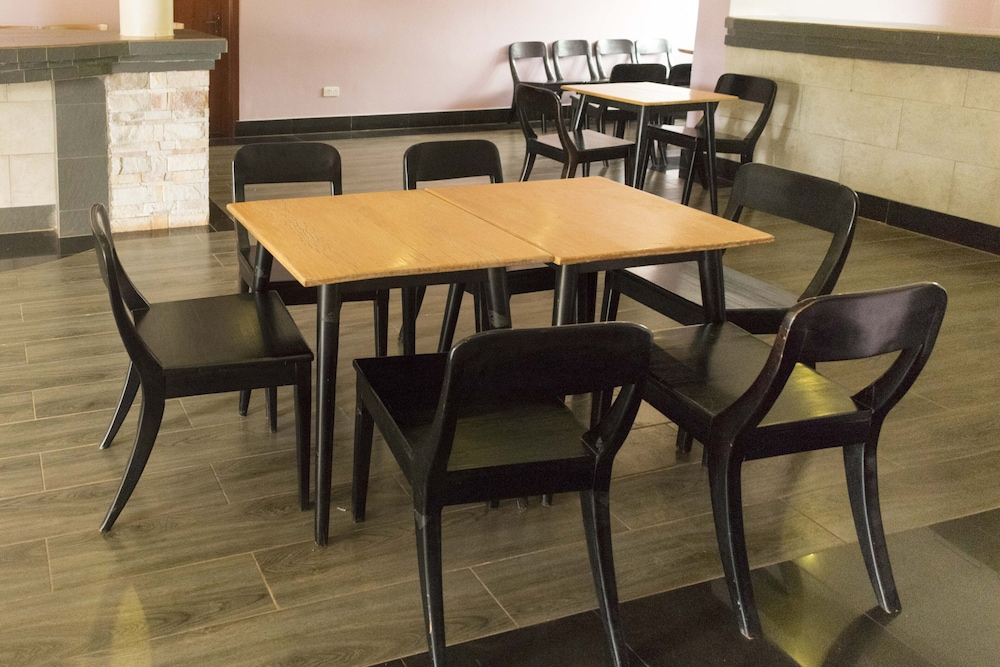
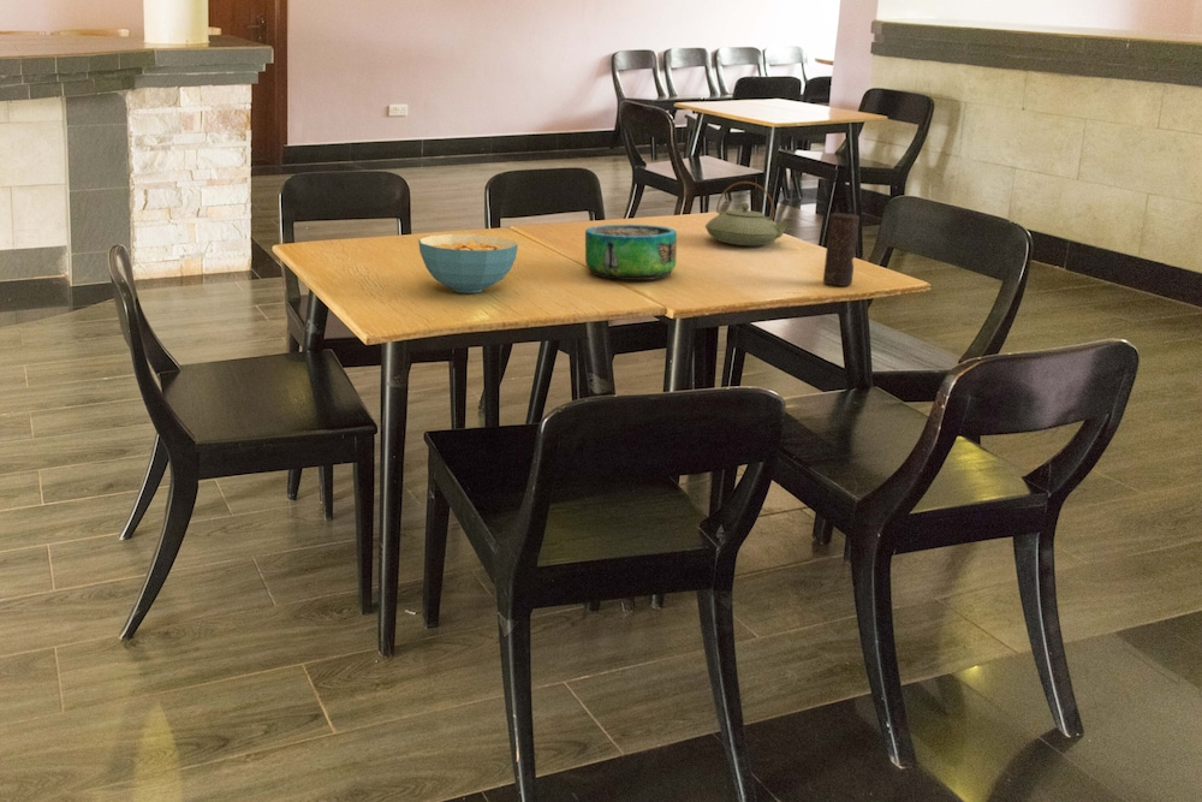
+ candle [822,212,861,287]
+ teapot [704,180,793,246]
+ decorative bowl [584,224,678,281]
+ cereal bowl [417,233,519,295]
